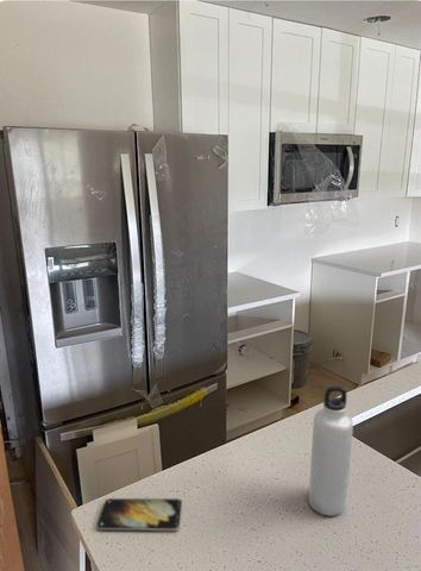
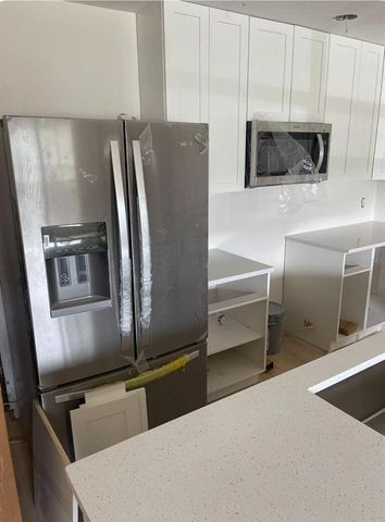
- water bottle [308,384,354,517]
- smartphone [95,497,183,532]
